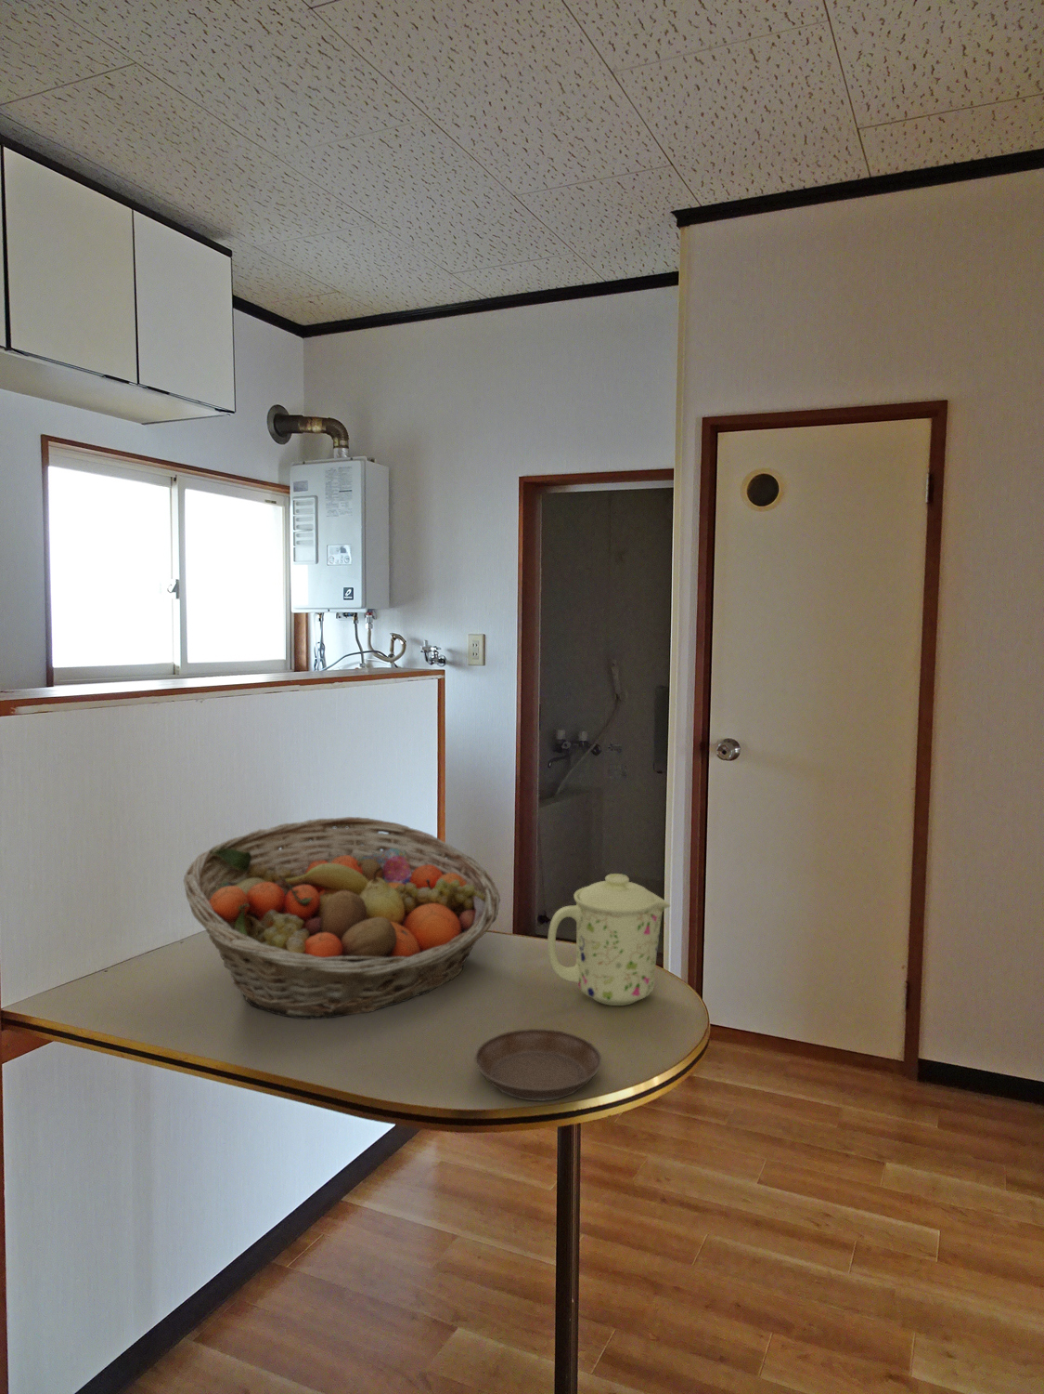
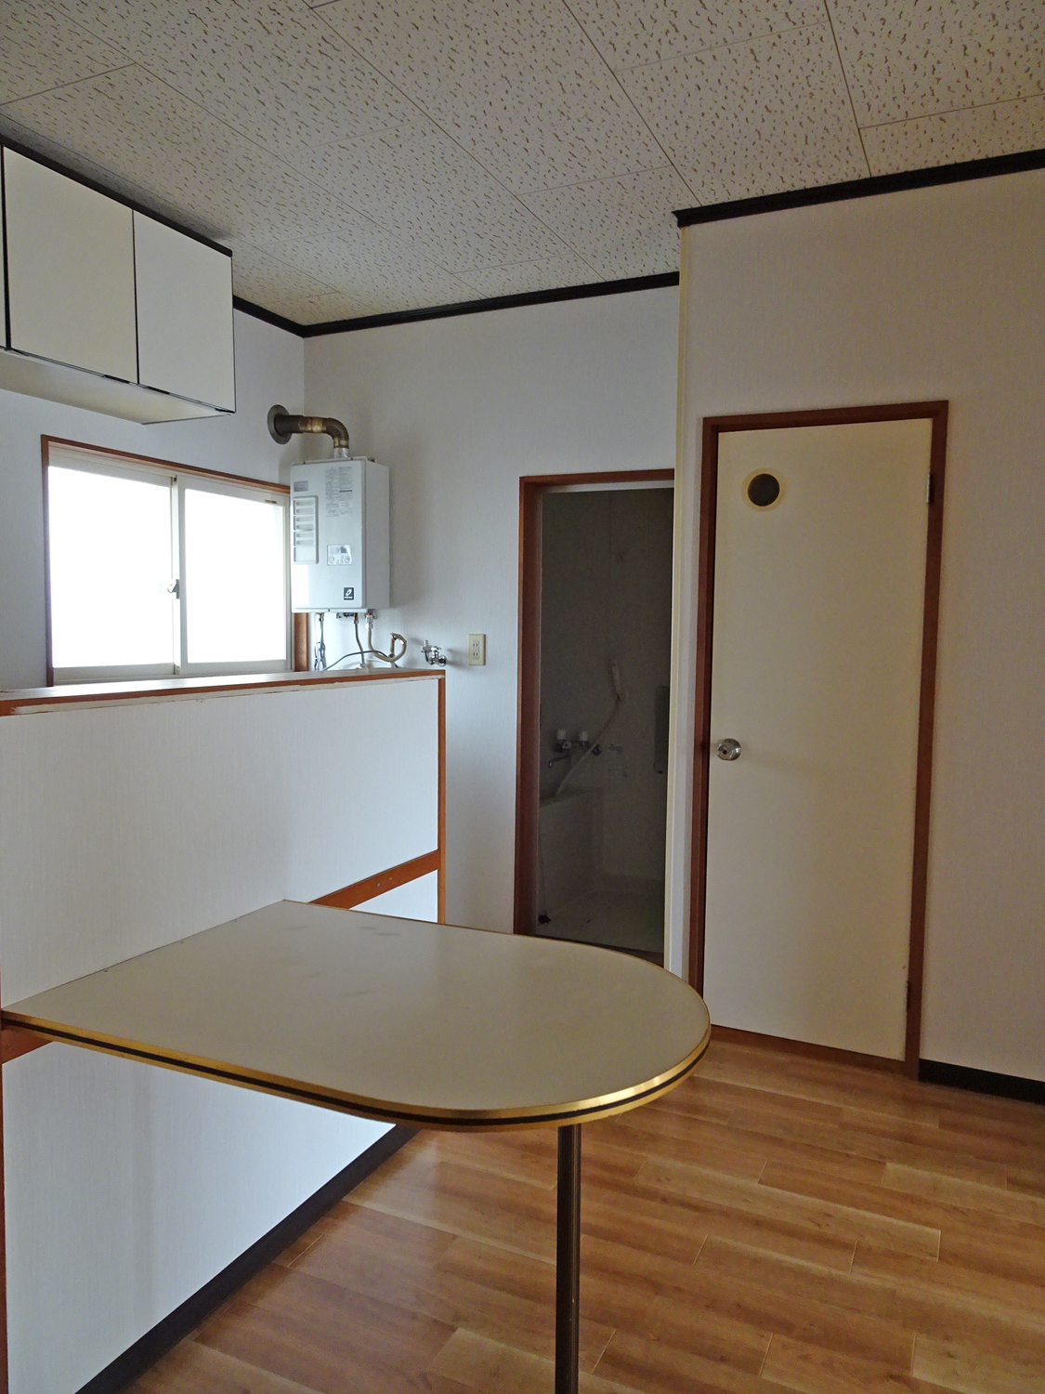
- fruit basket [183,816,501,1021]
- mug [546,873,671,1007]
- saucer [474,1027,602,1102]
